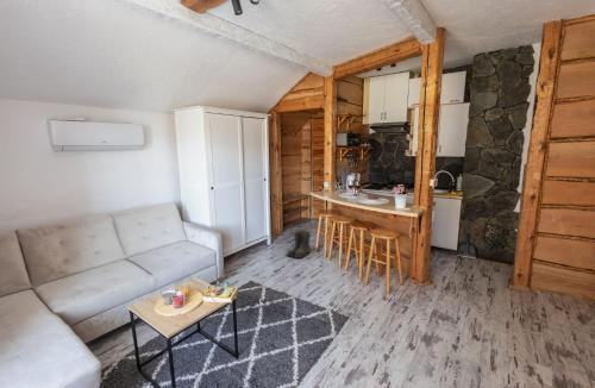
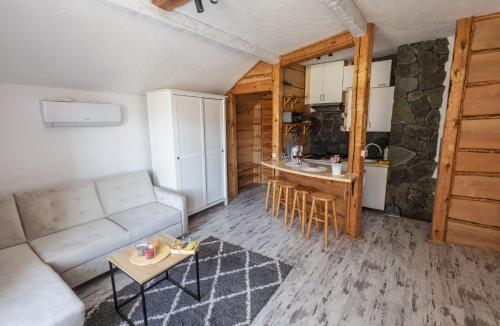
- boots [286,229,312,259]
